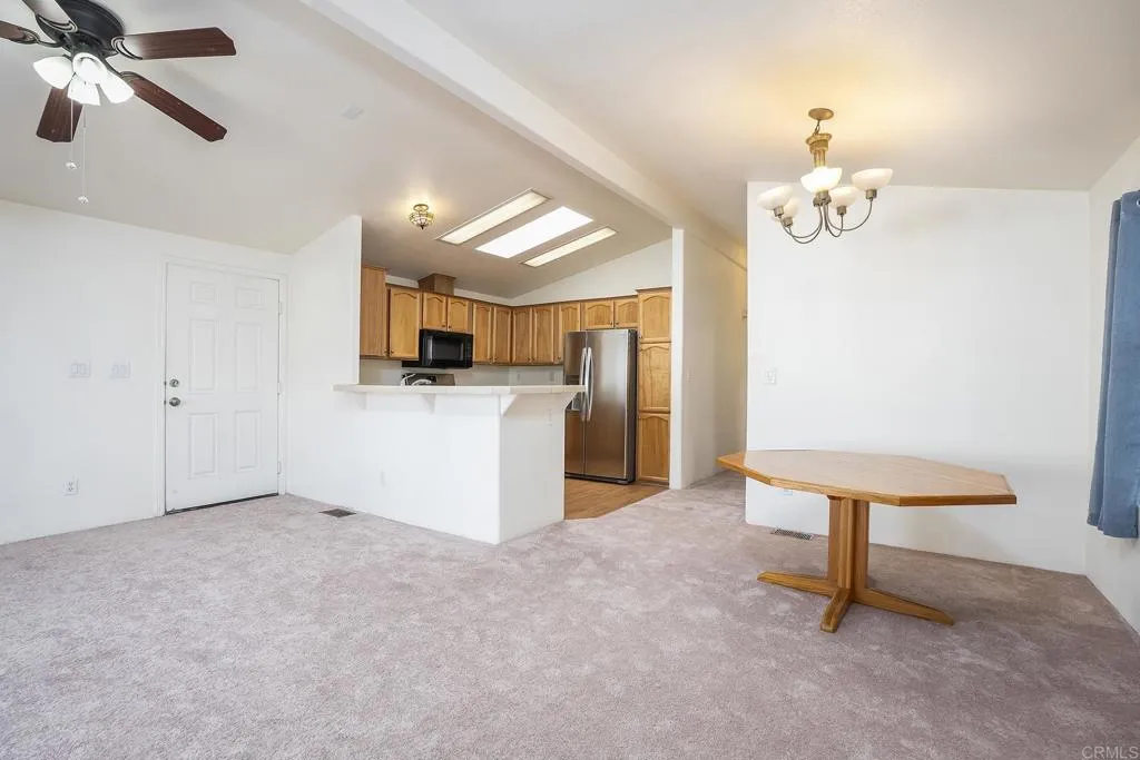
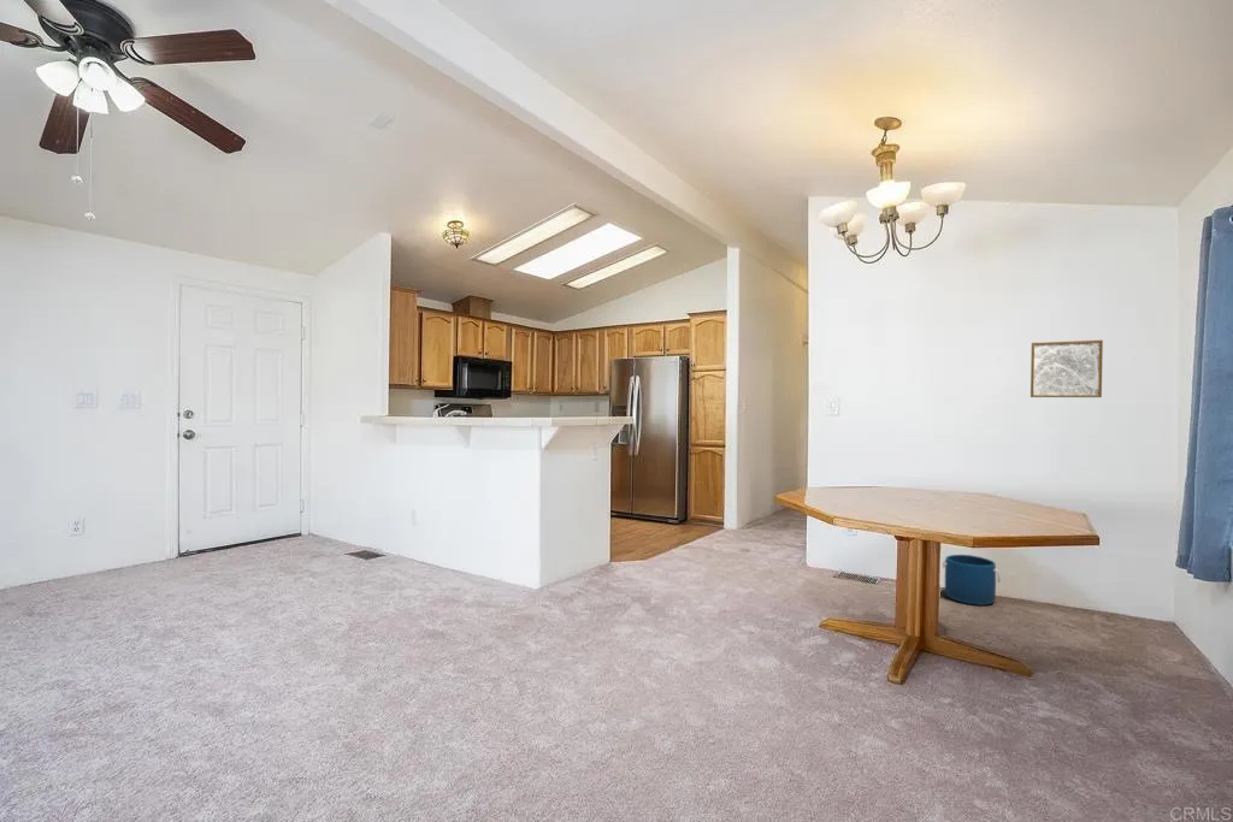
+ bucket [942,554,1002,607]
+ wall art [1030,339,1104,398]
